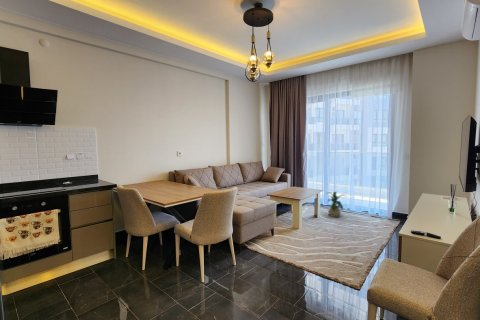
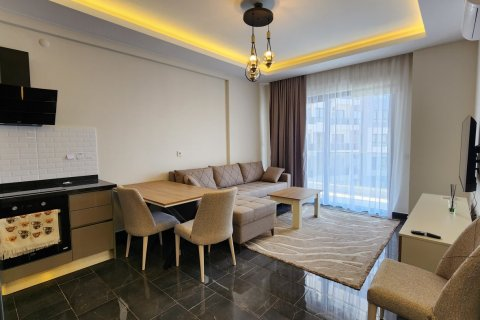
- house plant [326,191,347,218]
